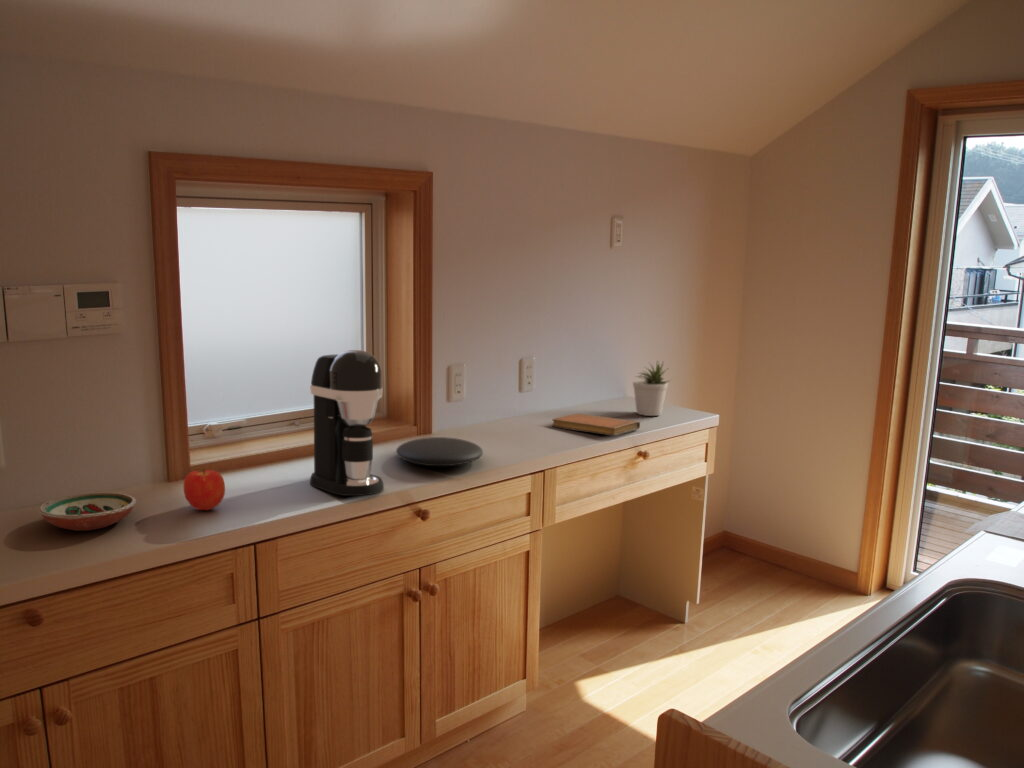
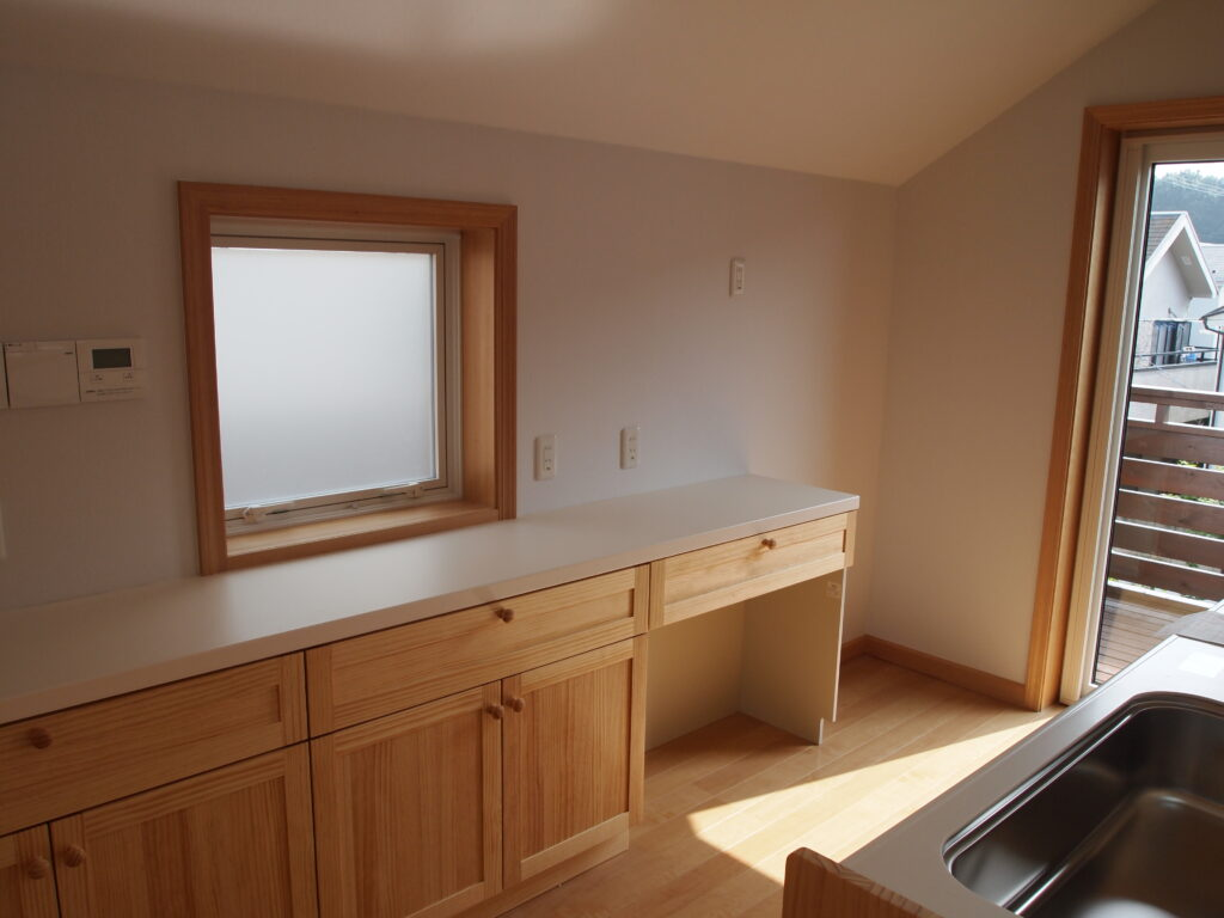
- plate [395,436,484,467]
- potted plant [632,359,673,417]
- apple [183,468,226,511]
- decorative bowl [38,492,137,532]
- notebook [551,413,641,437]
- coffee maker [309,349,385,497]
